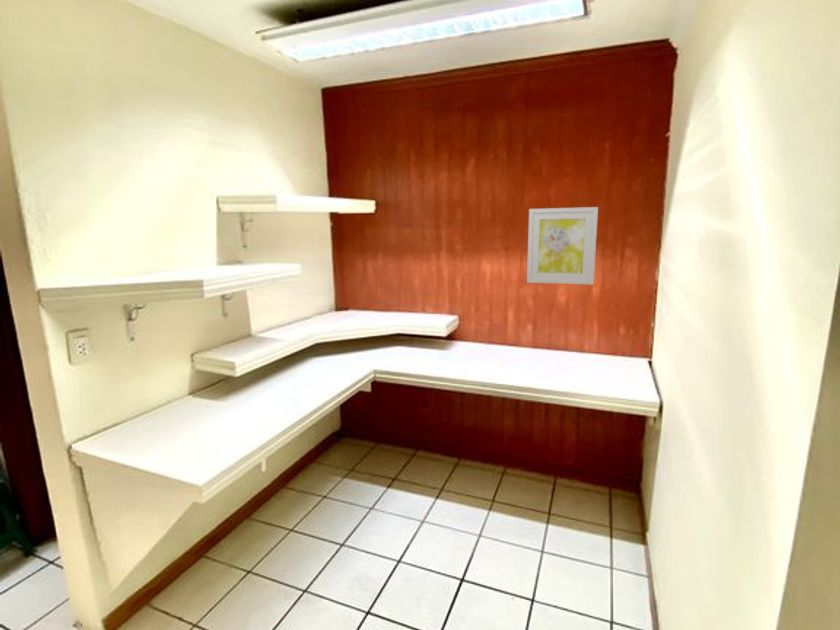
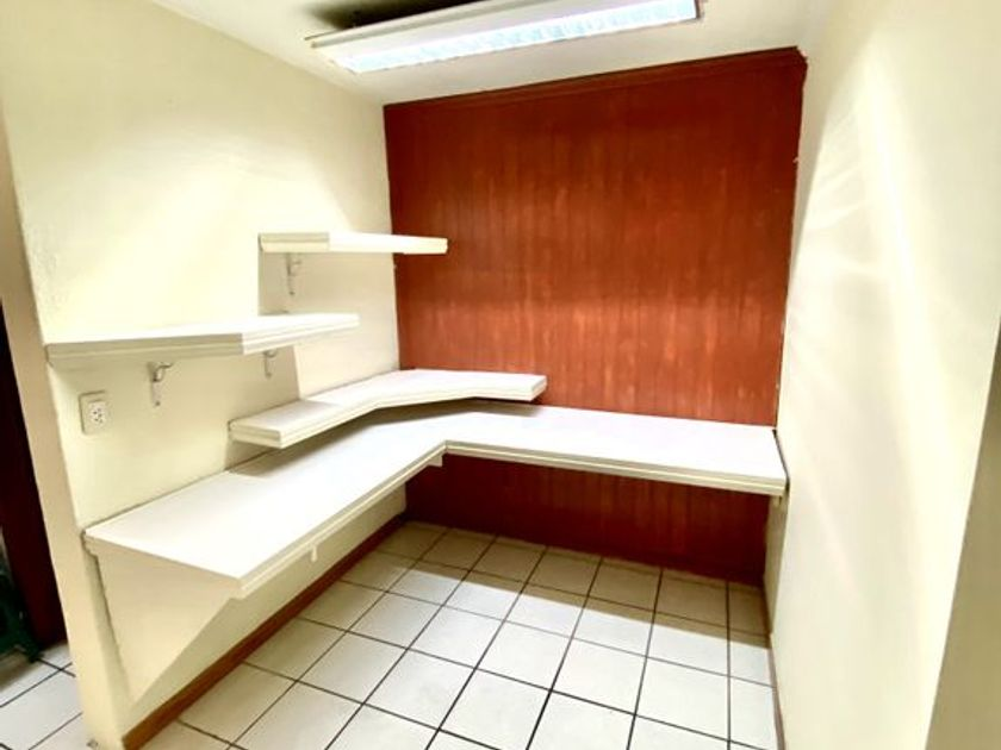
- wall art [526,206,599,286]
